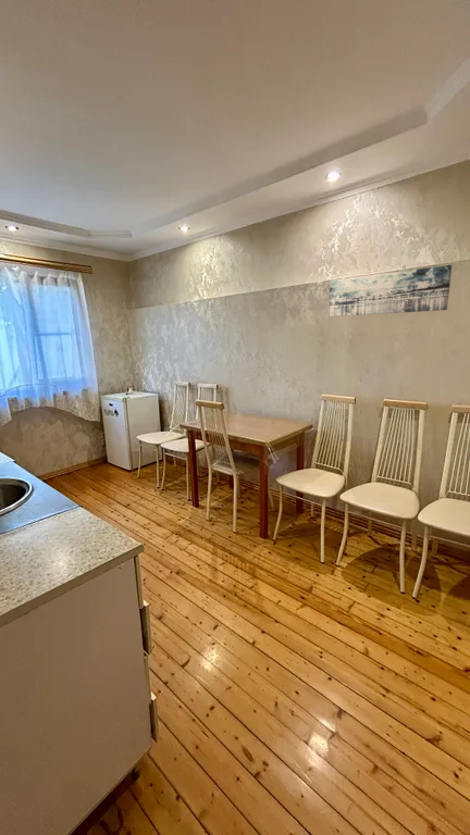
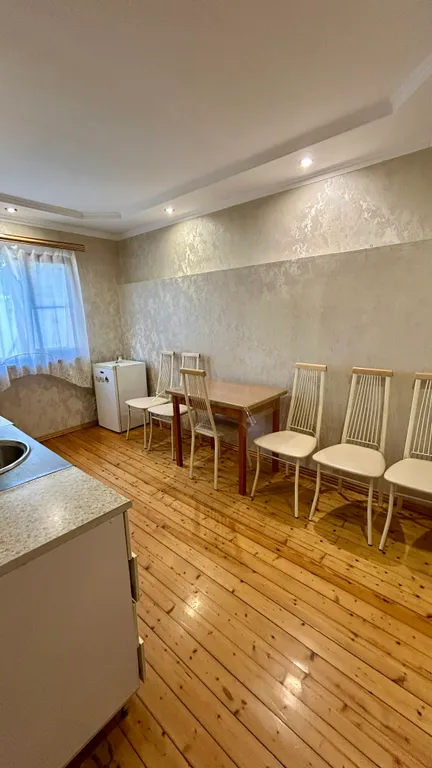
- wall art [327,264,453,317]
